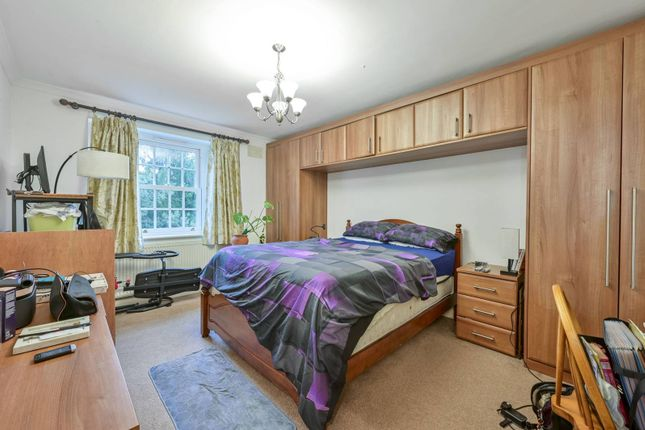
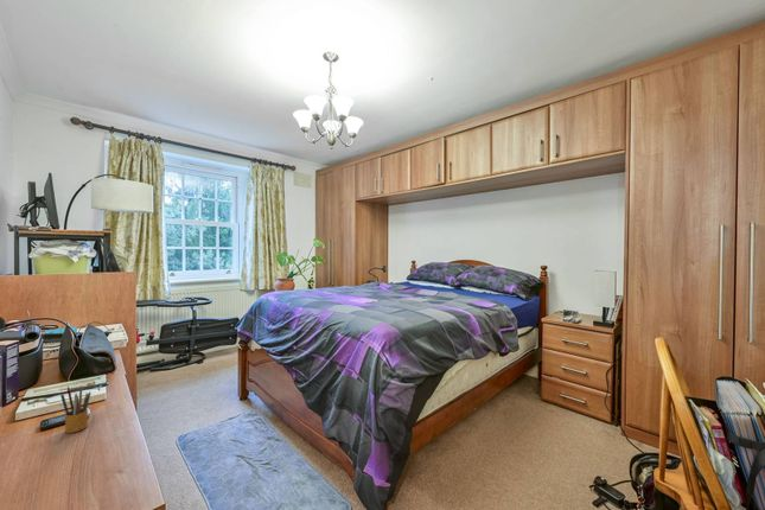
+ pencil box [59,384,91,434]
